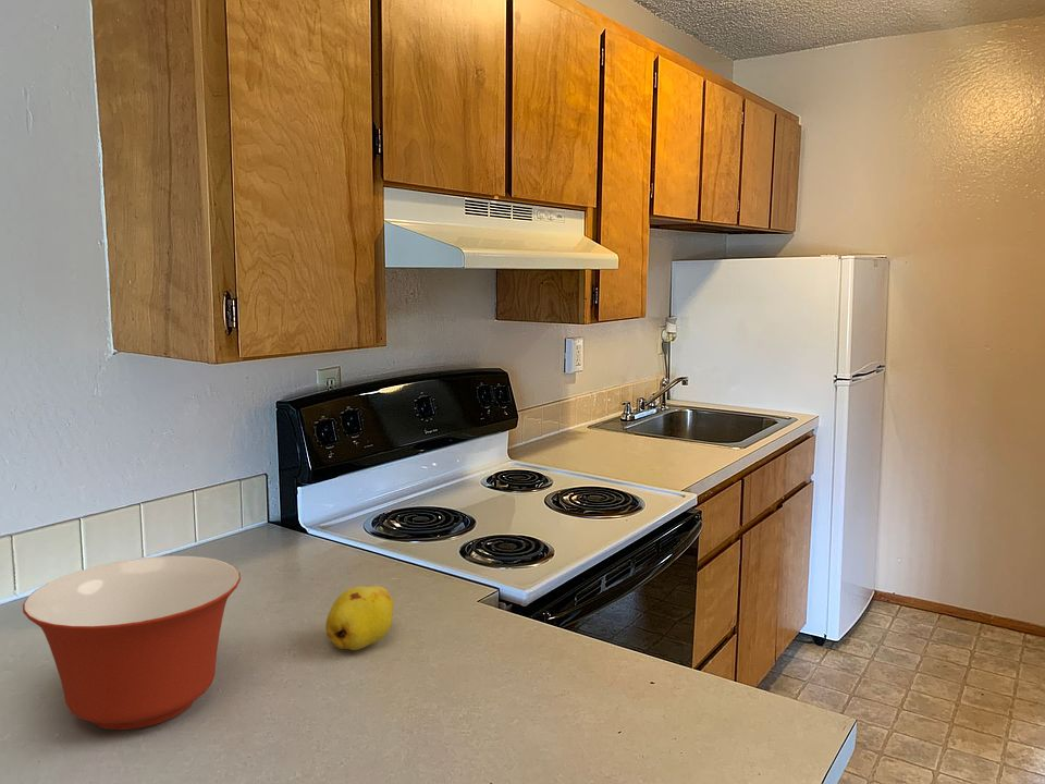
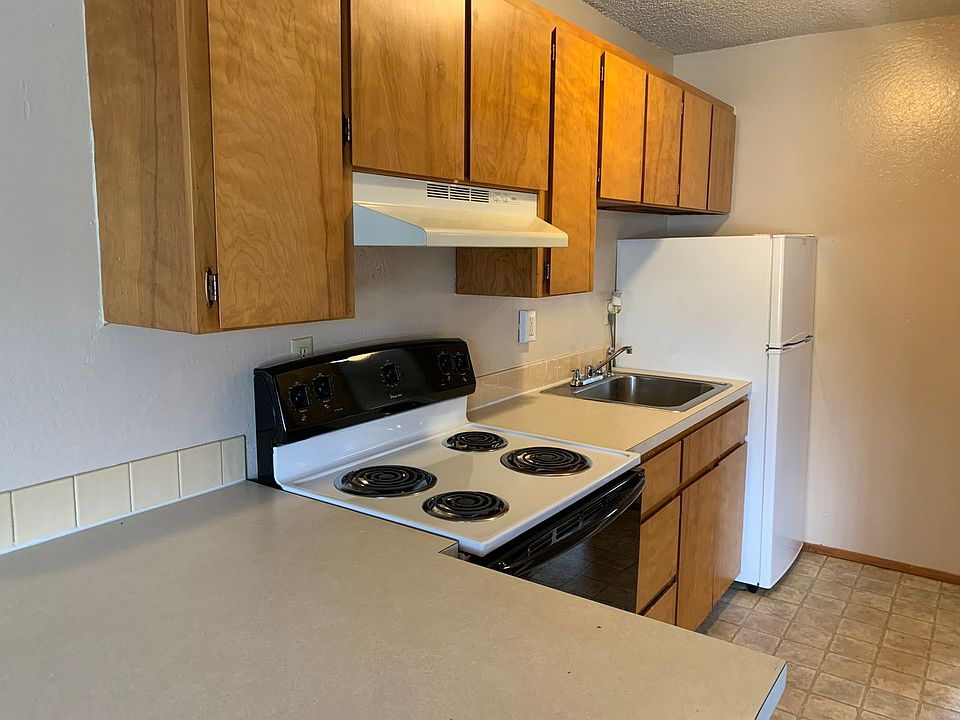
- fruit [324,585,395,651]
- mixing bowl [22,555,242,731]
